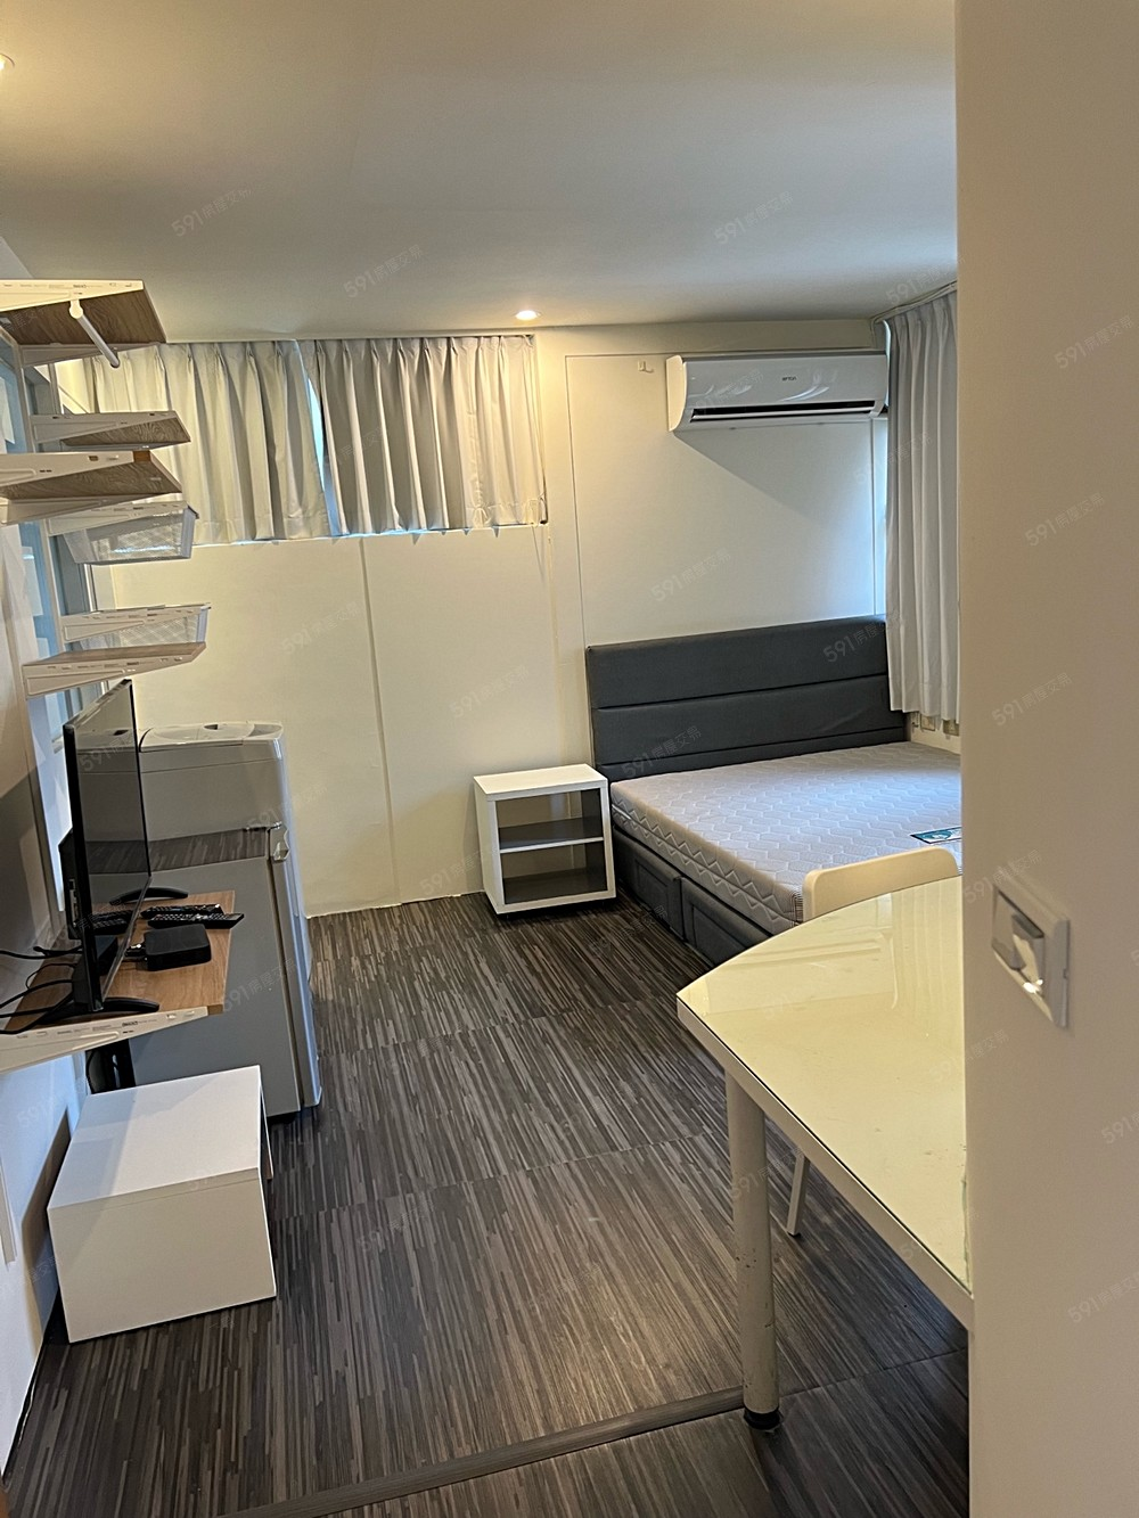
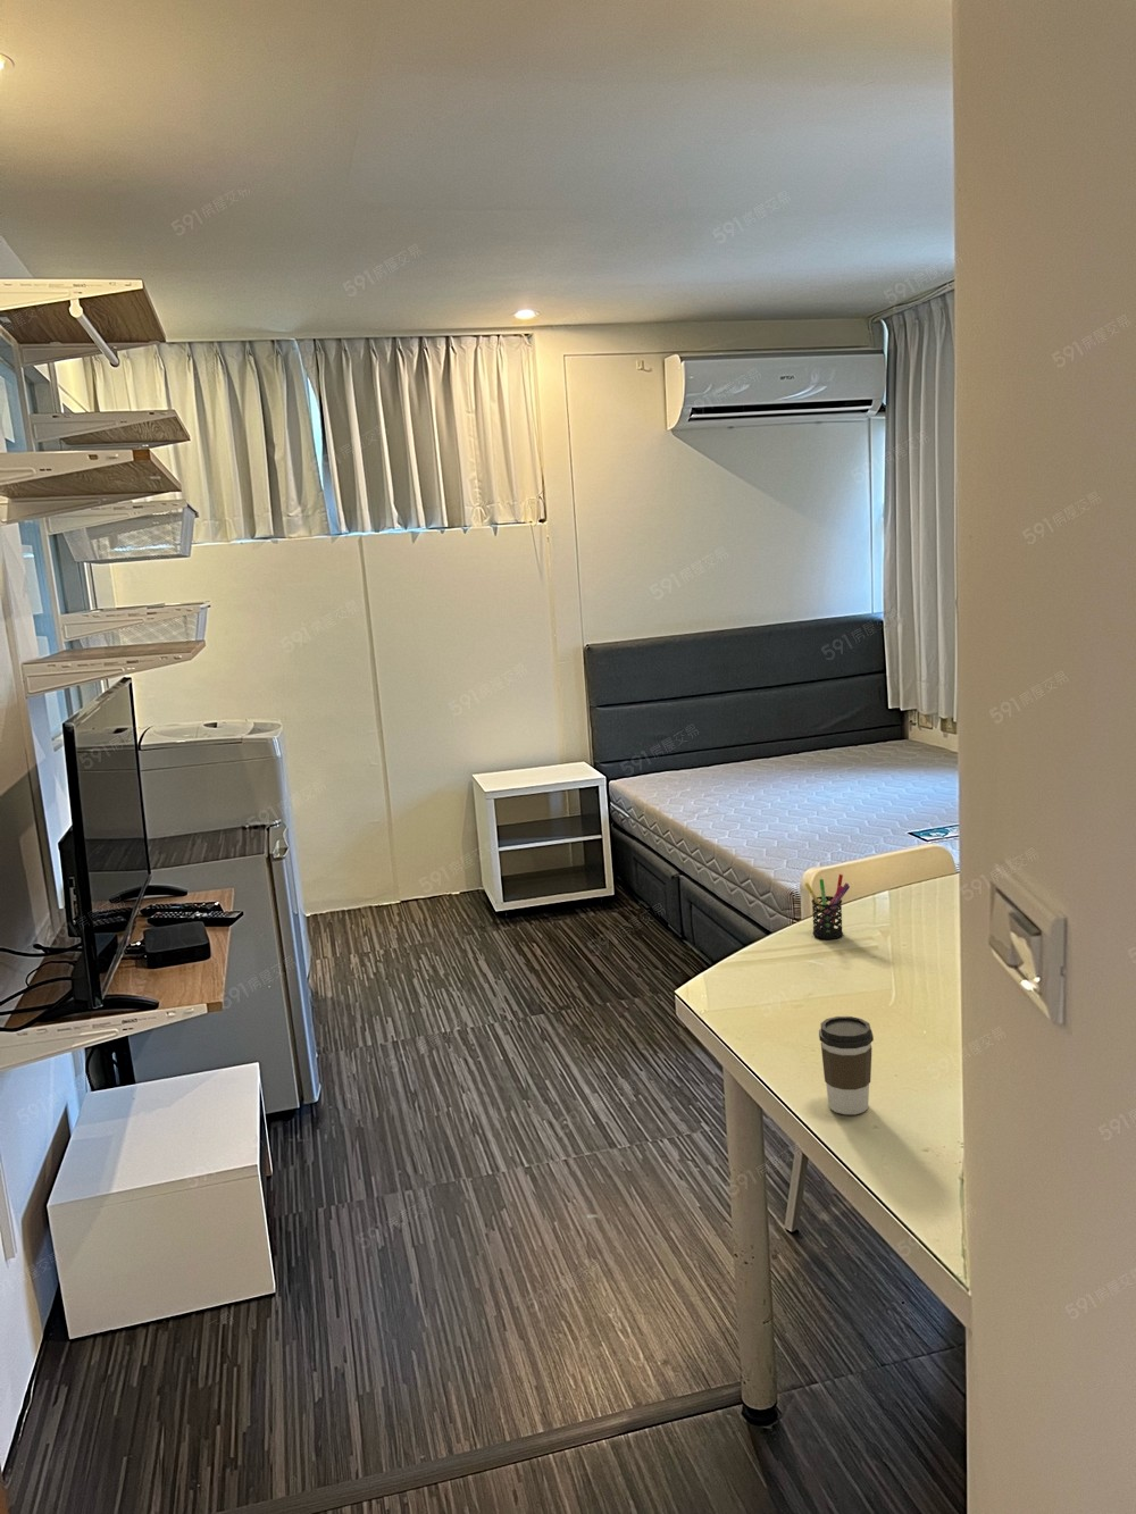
+ pen holder [803,873,851,940]
+ coffee cup [817,1015,875,1116]
